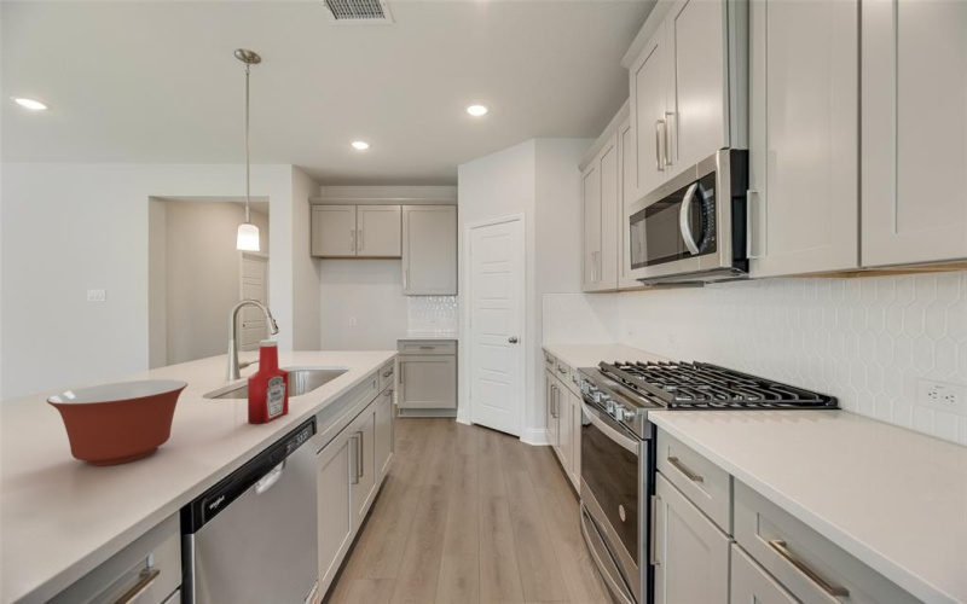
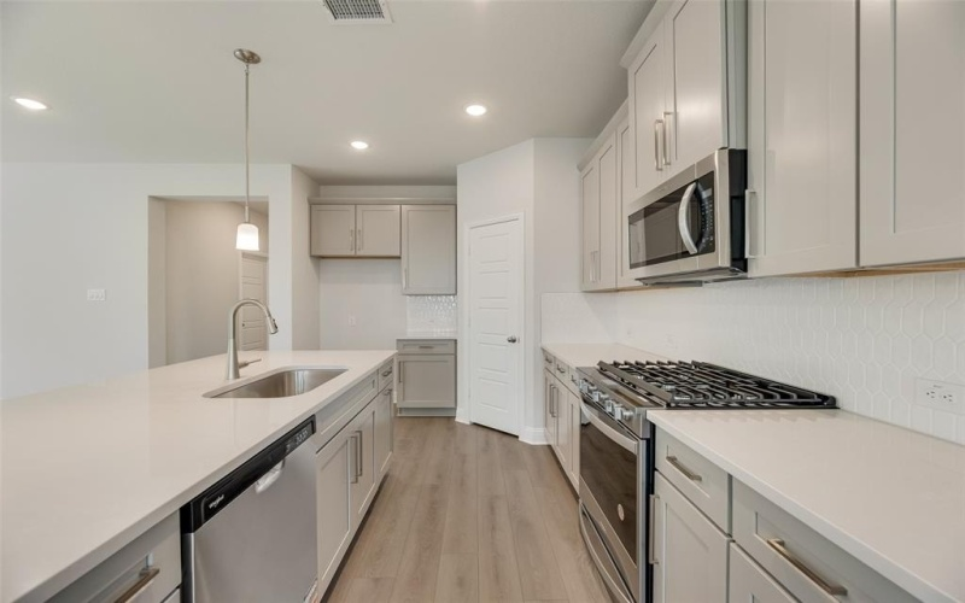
- mixing bowl [46,378,189,466]
- soap bottle [247,338,290,425]
